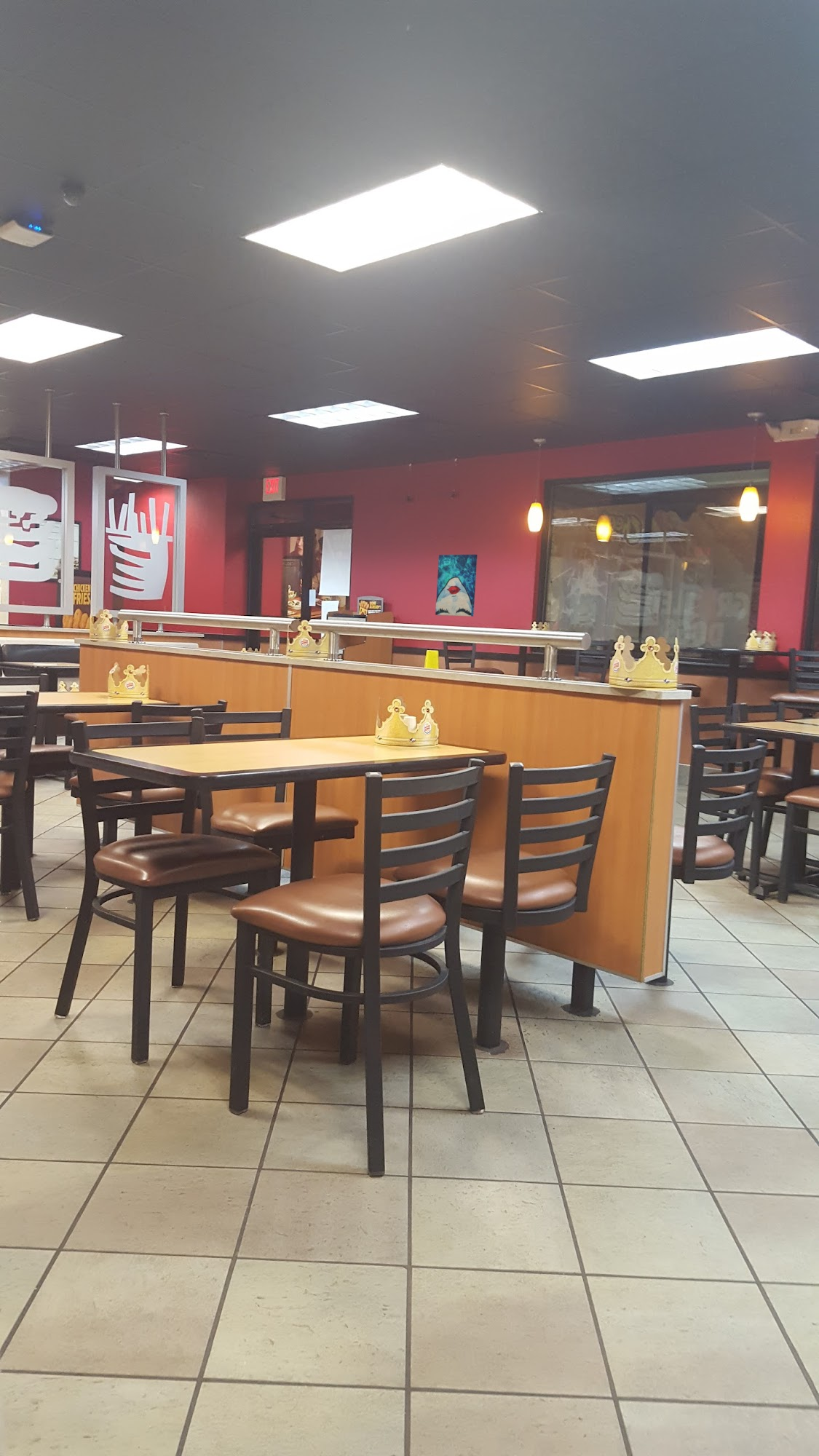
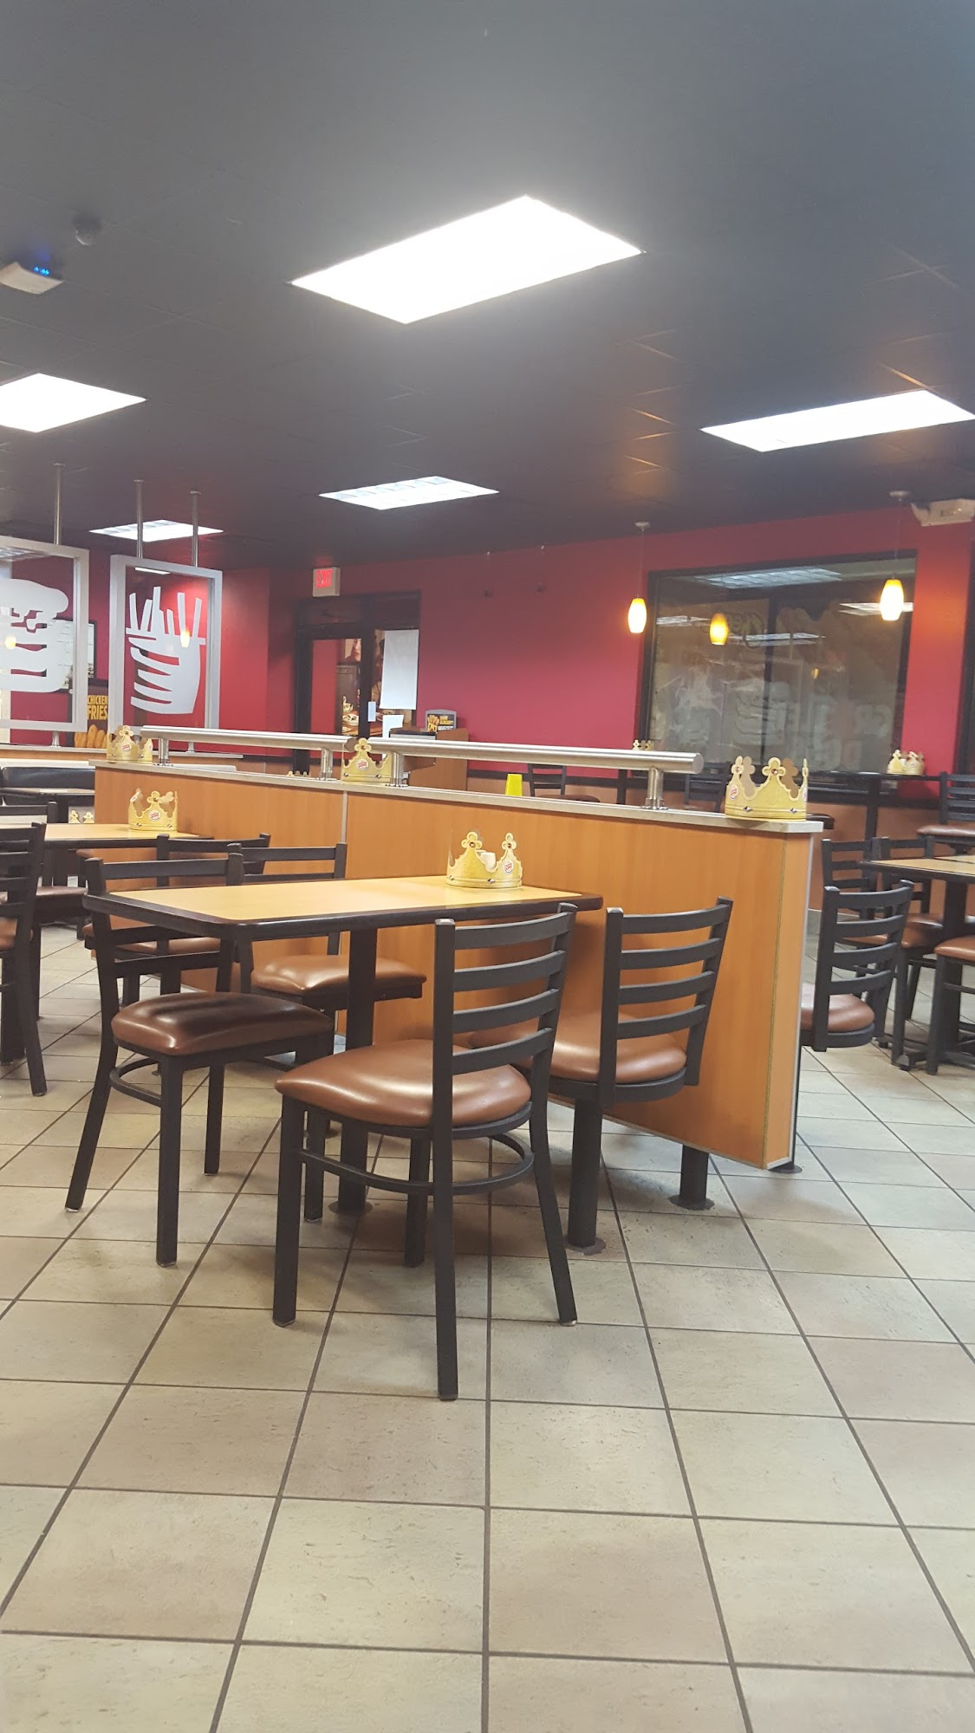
- wall art [435,554,478,617]
